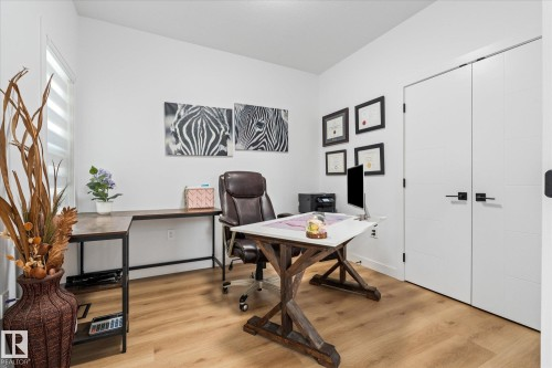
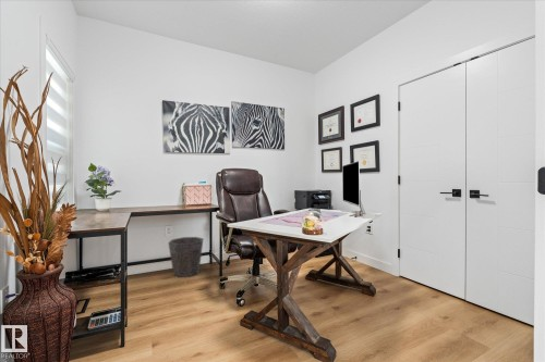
+ waste bin [167,236,205,278]
